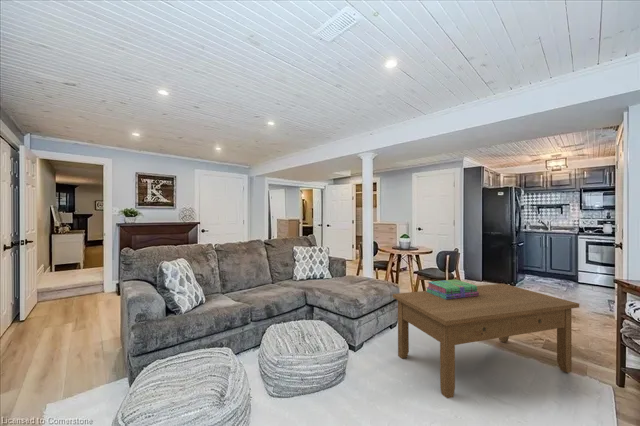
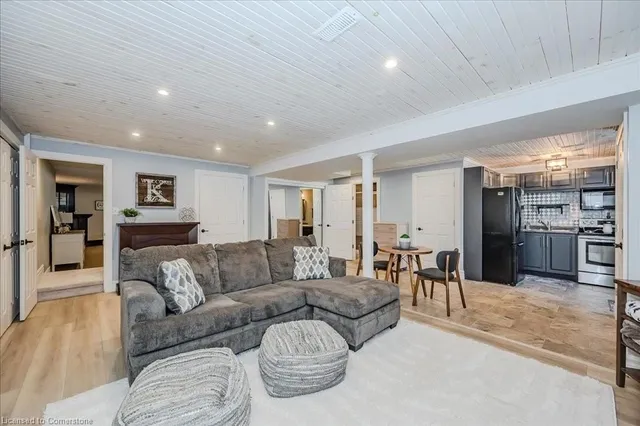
- coffee table [392,283,580,399]
- stack of books [425,279,479,299]
